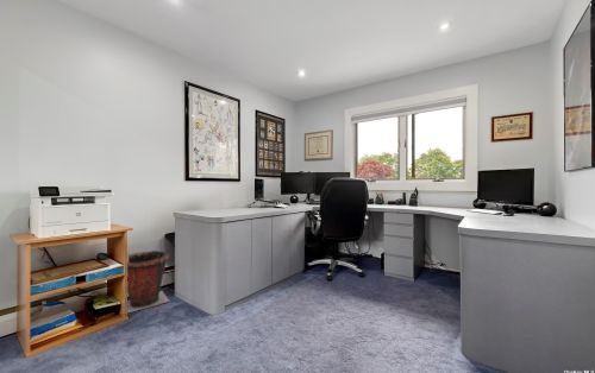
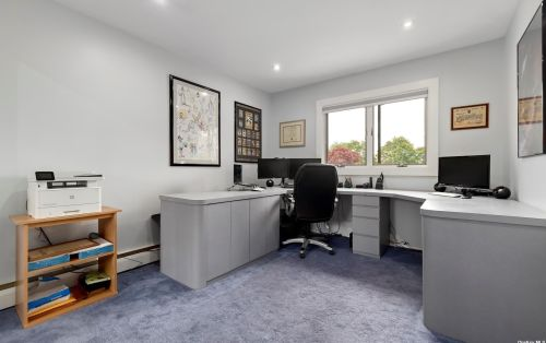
- waste bin [126,248,171,314]
